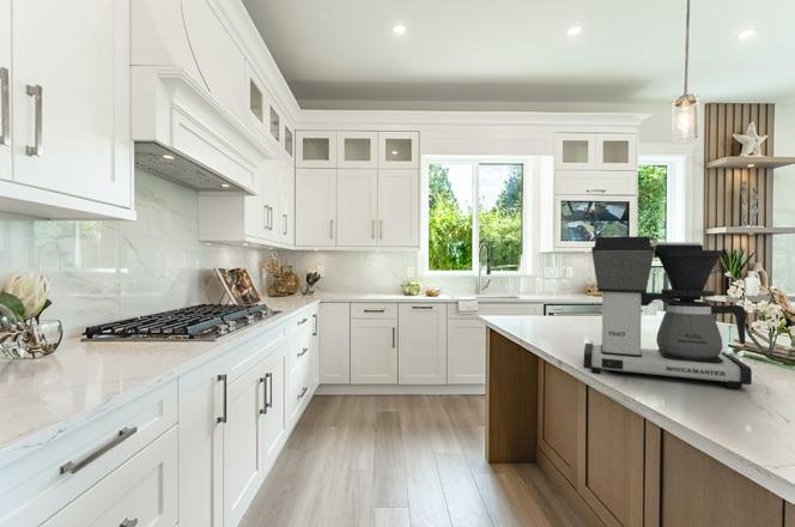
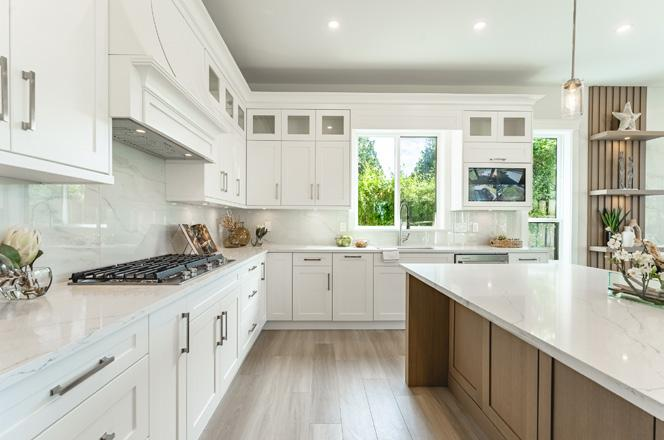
- coffee maker [583,235,753,389]
